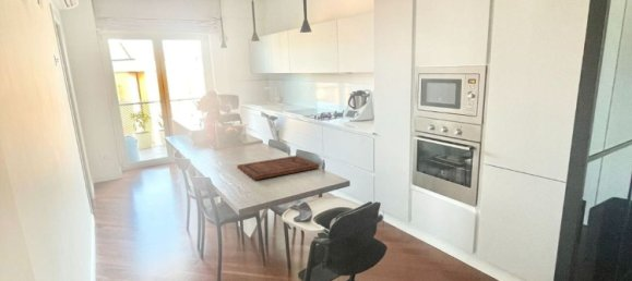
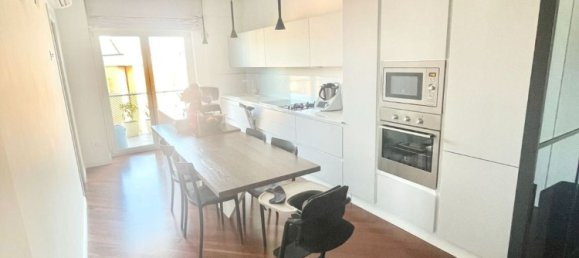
- cutting board [236,155,320,181]
